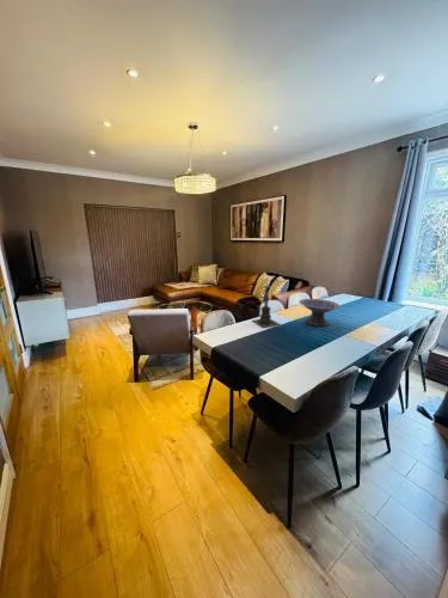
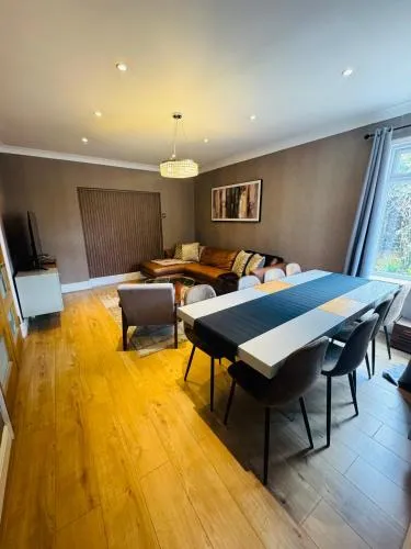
- candle holder [252,279,281,329]
- decorative bowl [299,298,342,328]
